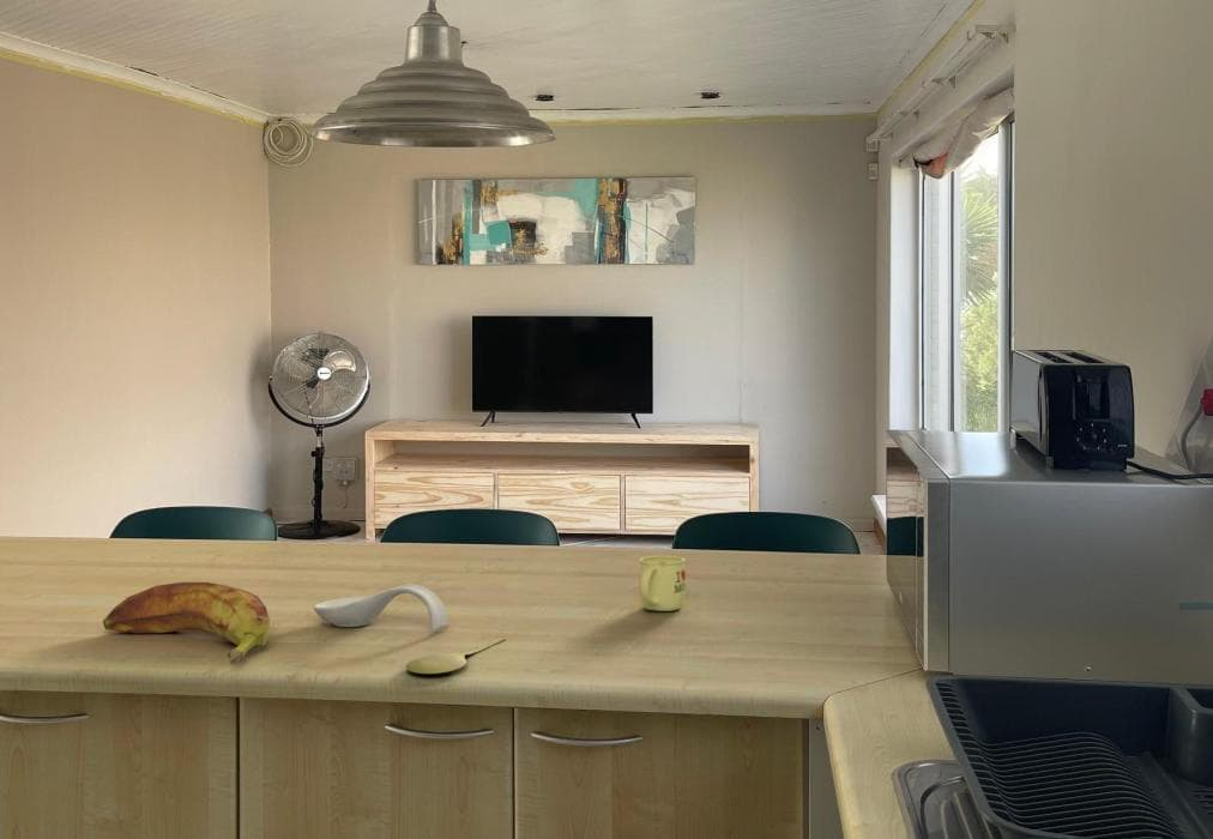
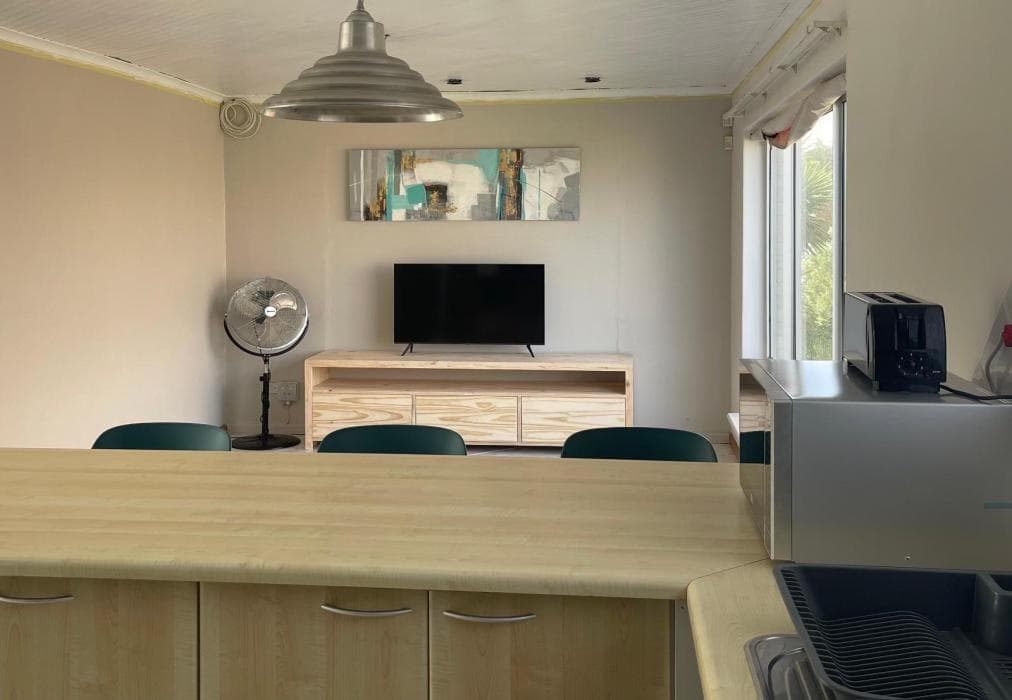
- spoon rest [313,583,449,632]
- banana [102,581,271,665]
- spoon [405,636,507,675]
- mug [638,555,687,612]
